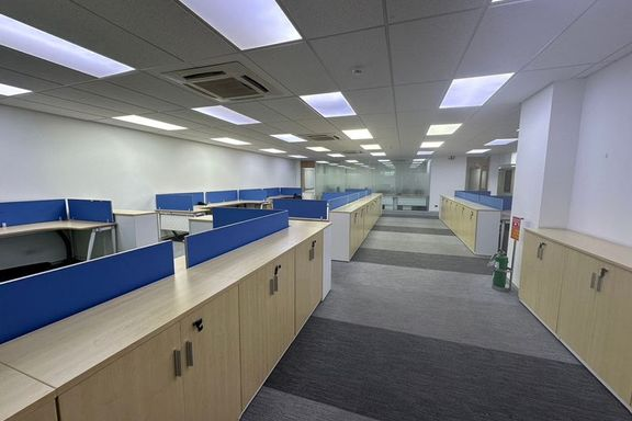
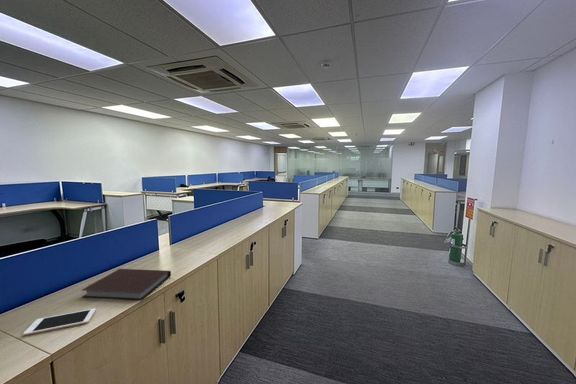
+ cell phone [22,308,97,336]
+ notebook [81,268,172,301]
